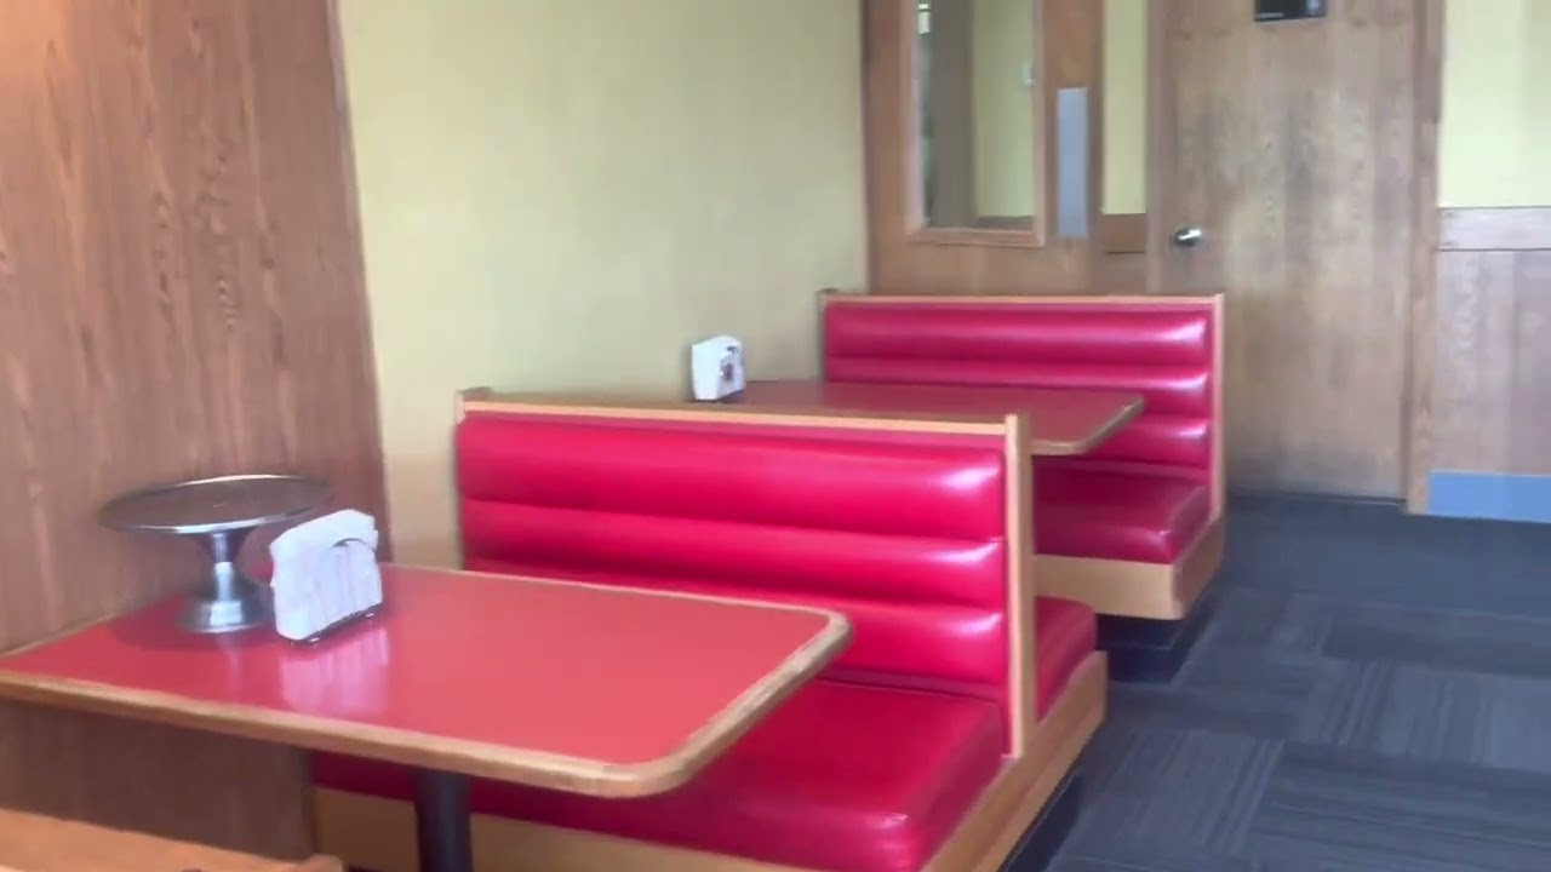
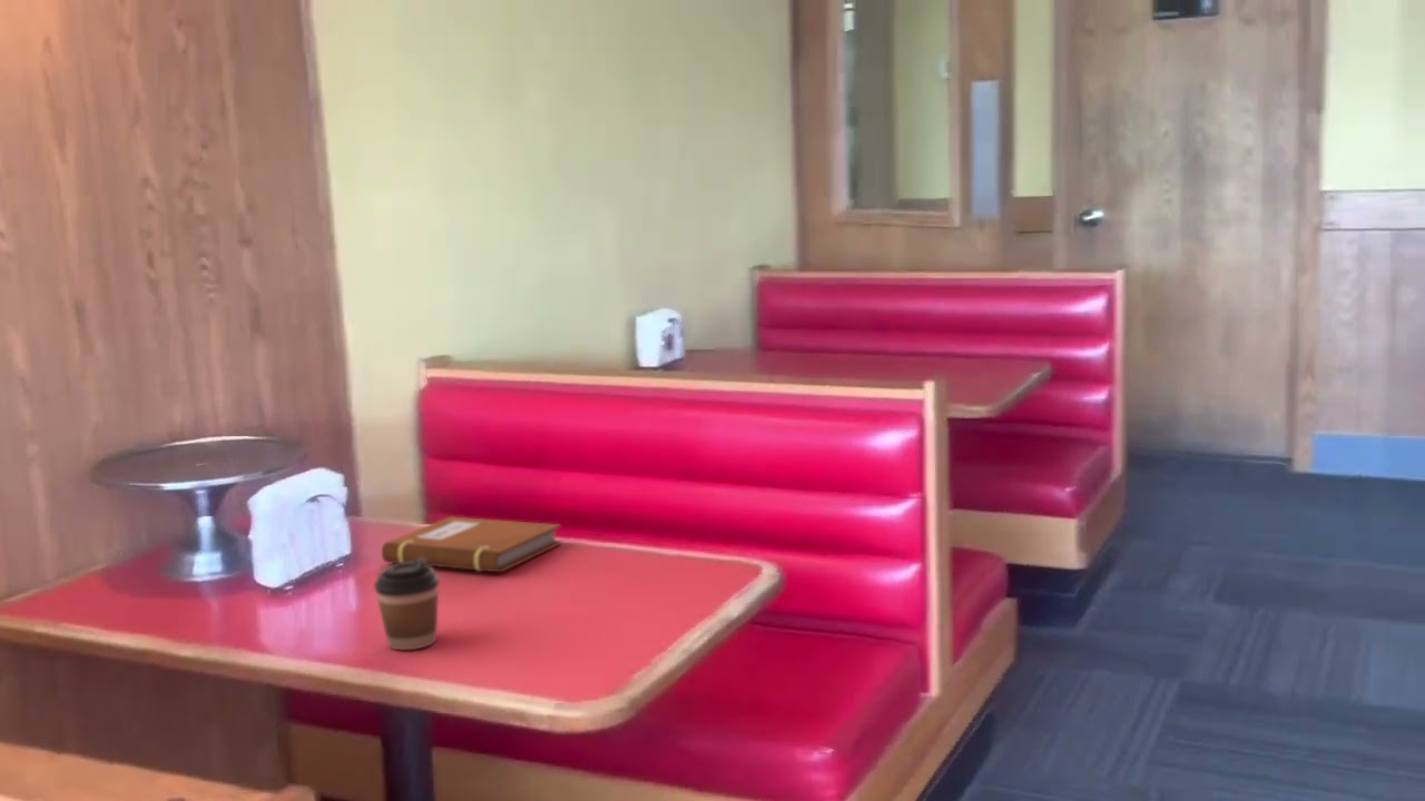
+ coffee cup [373,557,441,651]
+ notebook [381,516,563,573]
